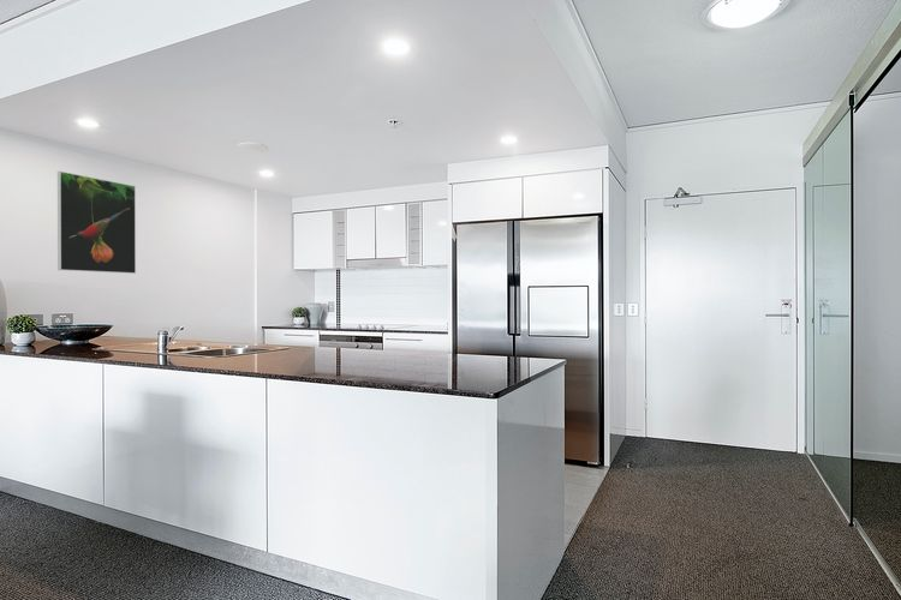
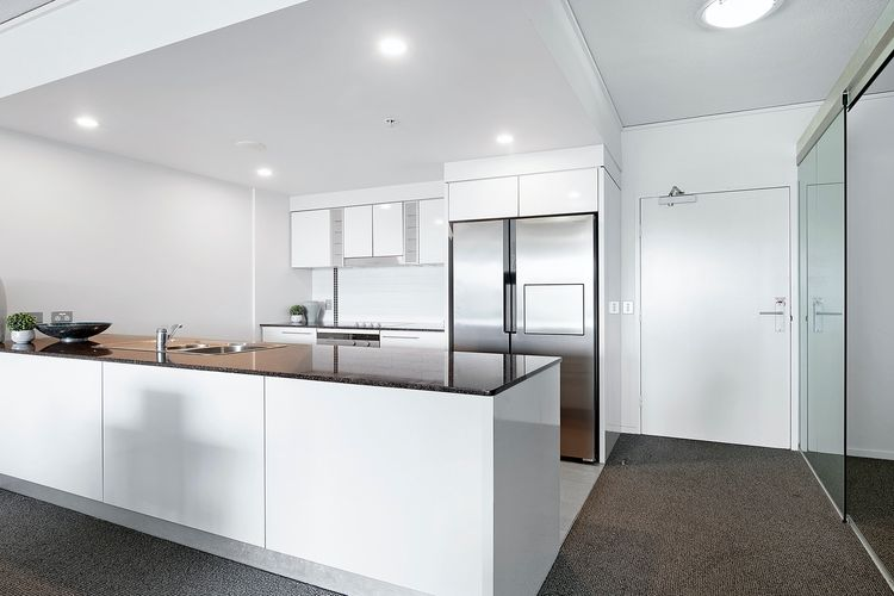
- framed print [56,170,137,275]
